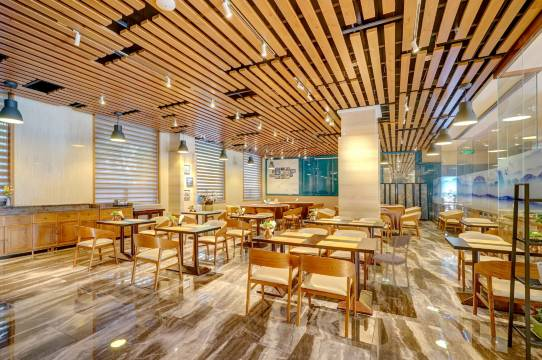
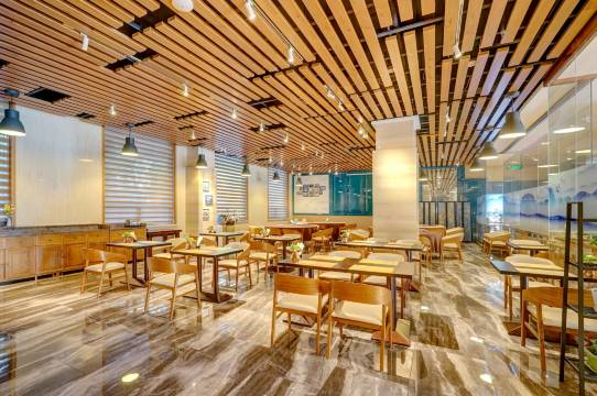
- dining chair [372,233,413,292]
